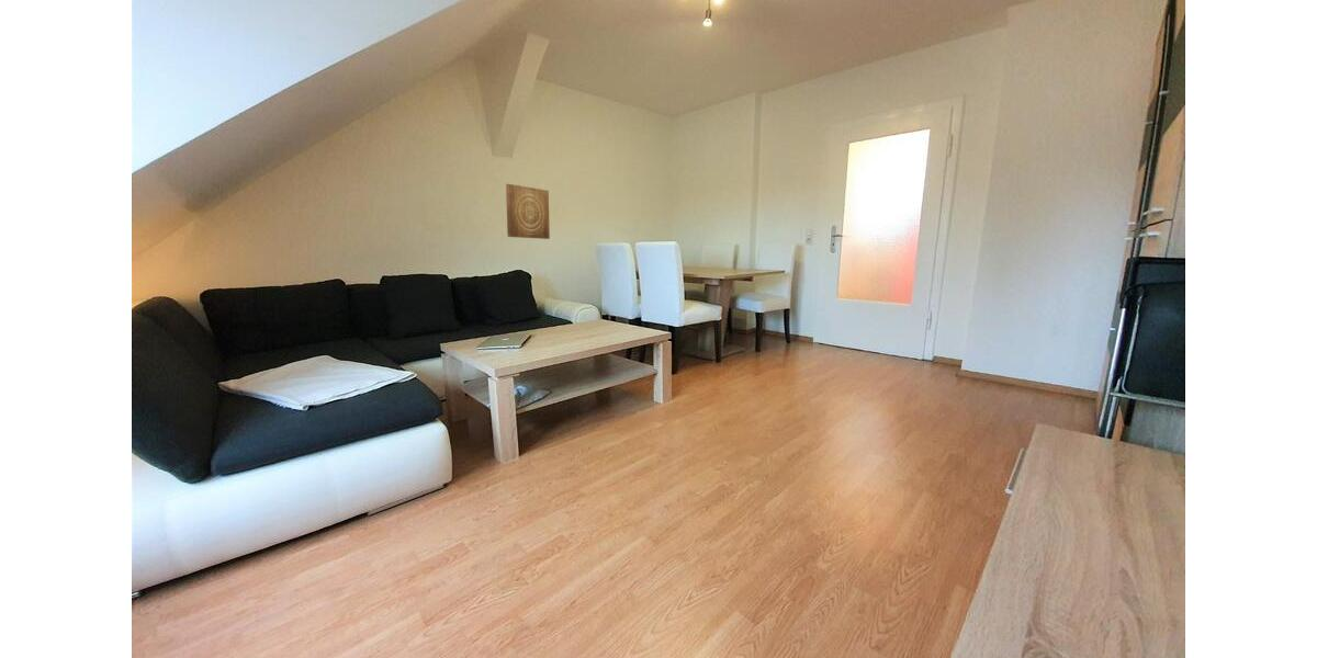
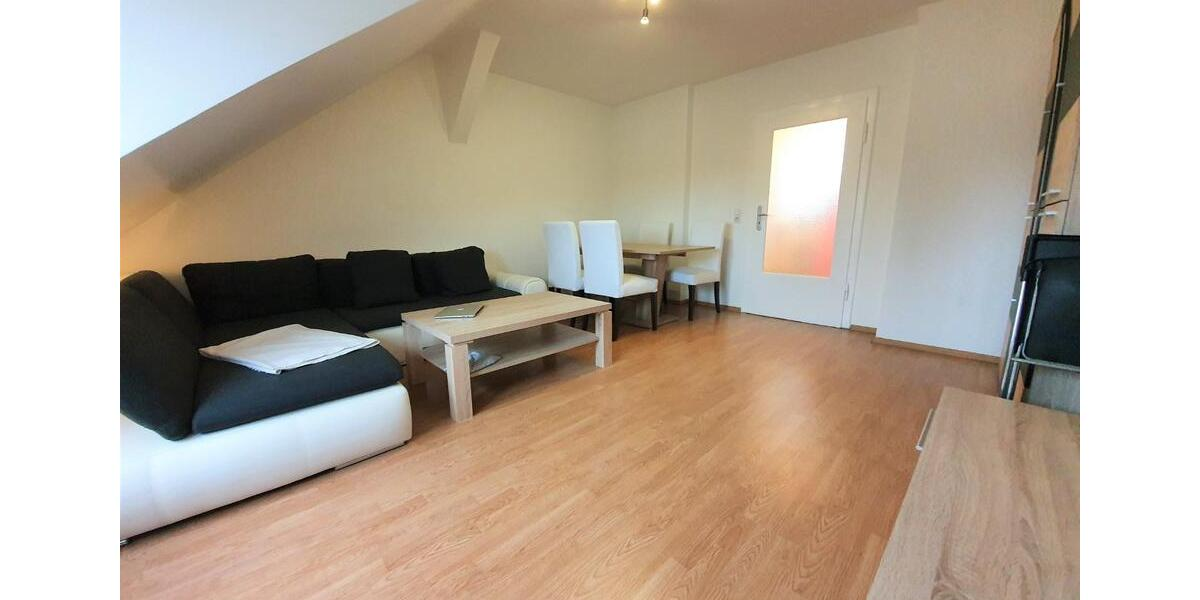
- wall art [505,183,551,240]
